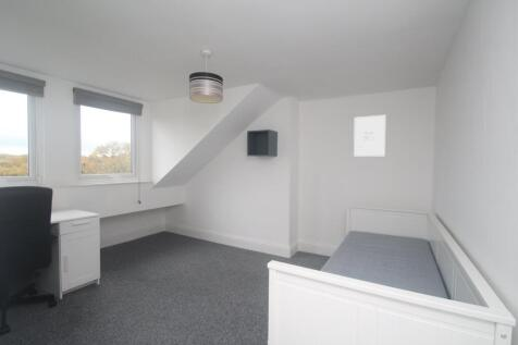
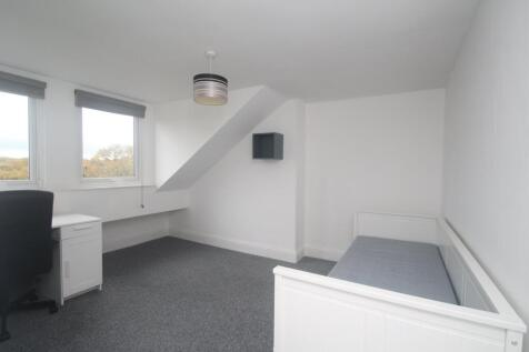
- wall art [353,114,386,158]
